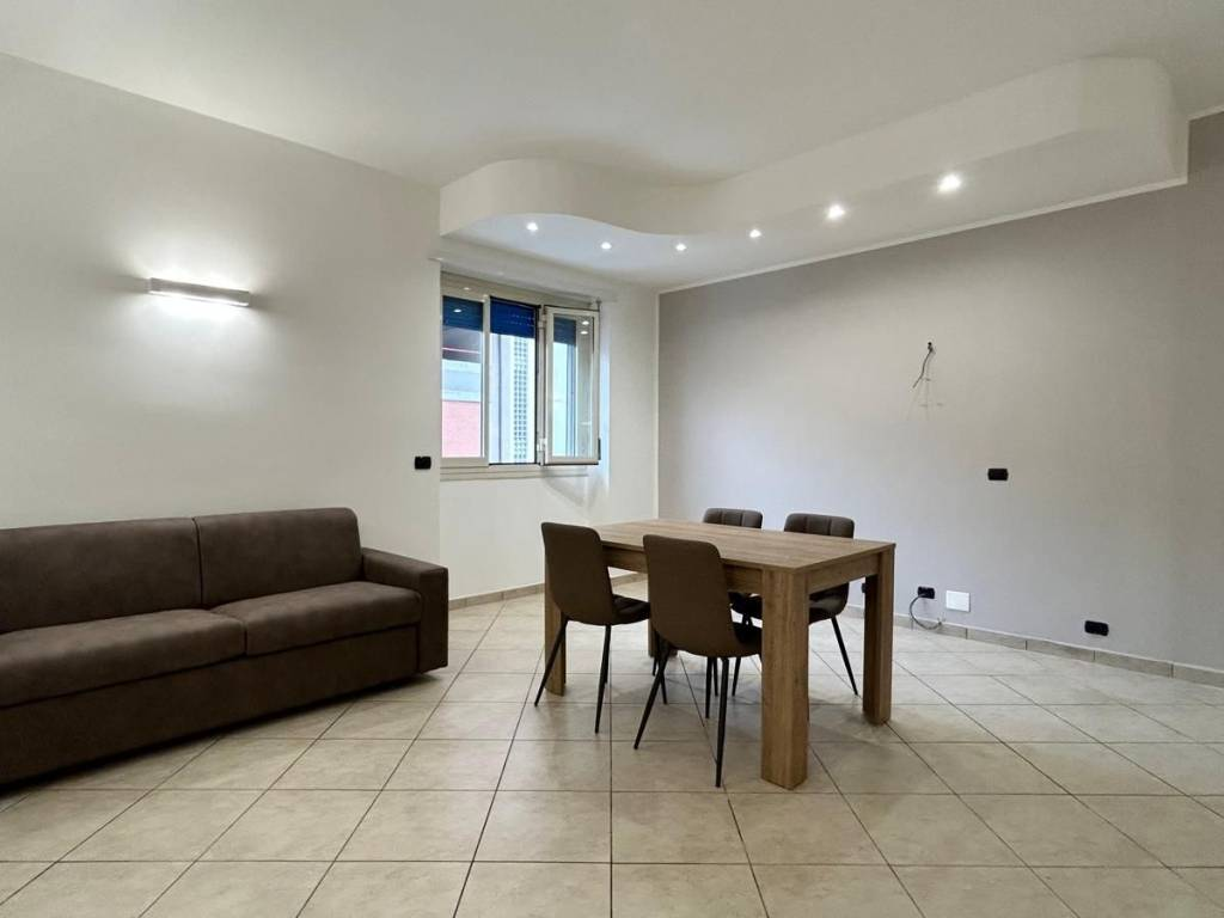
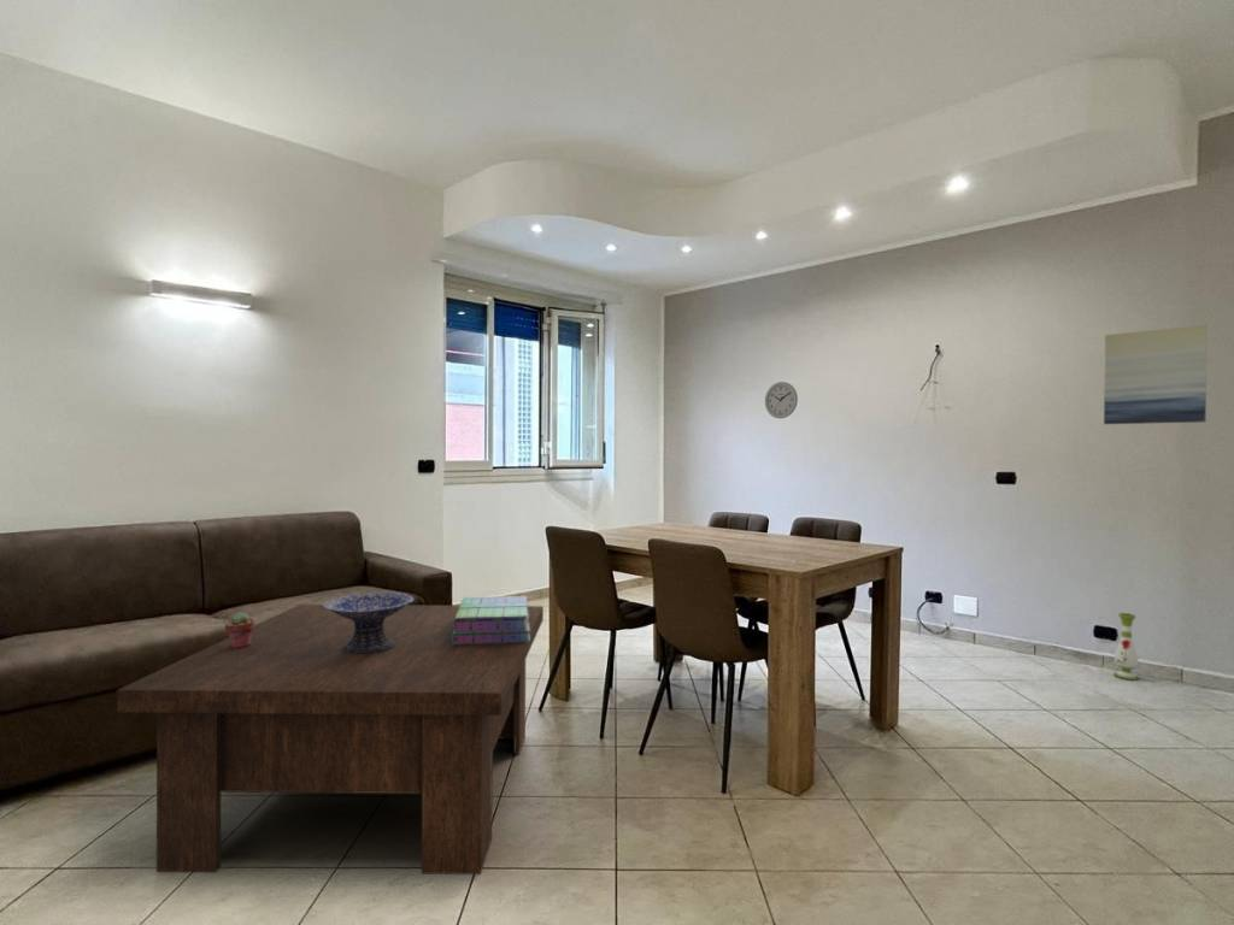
+ decorative bowl [322,591,416,654]
+ potted succulent [224,611,255,648]
+ vase [1112,612,1140,682]
+ wall art [1103,324,1209,425]
+ wall clock [764,381,799,419]
+ coffee table [116,603,545,876]
+ stack of books [452,595,530,644]
